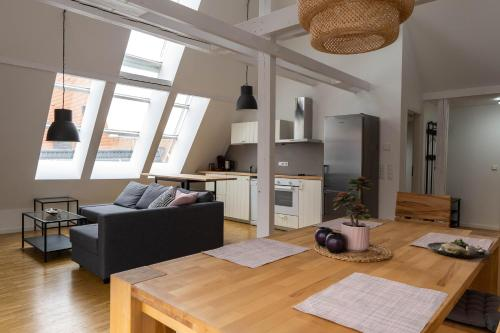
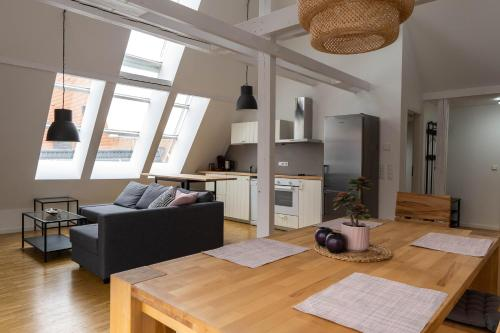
- dinner plate [426,238,491,259]
